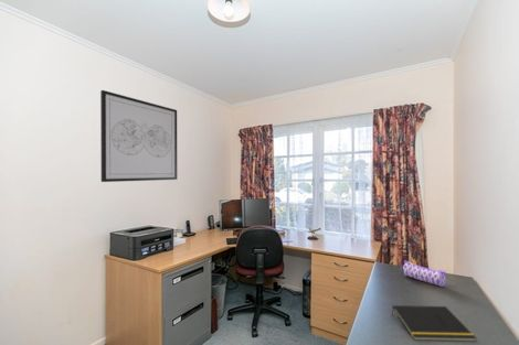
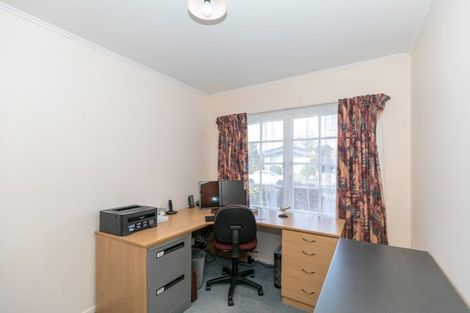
- pencil case [400,259,447,288]
- wall art [99,89,178,183]
- notepad [391,304,477,343]
